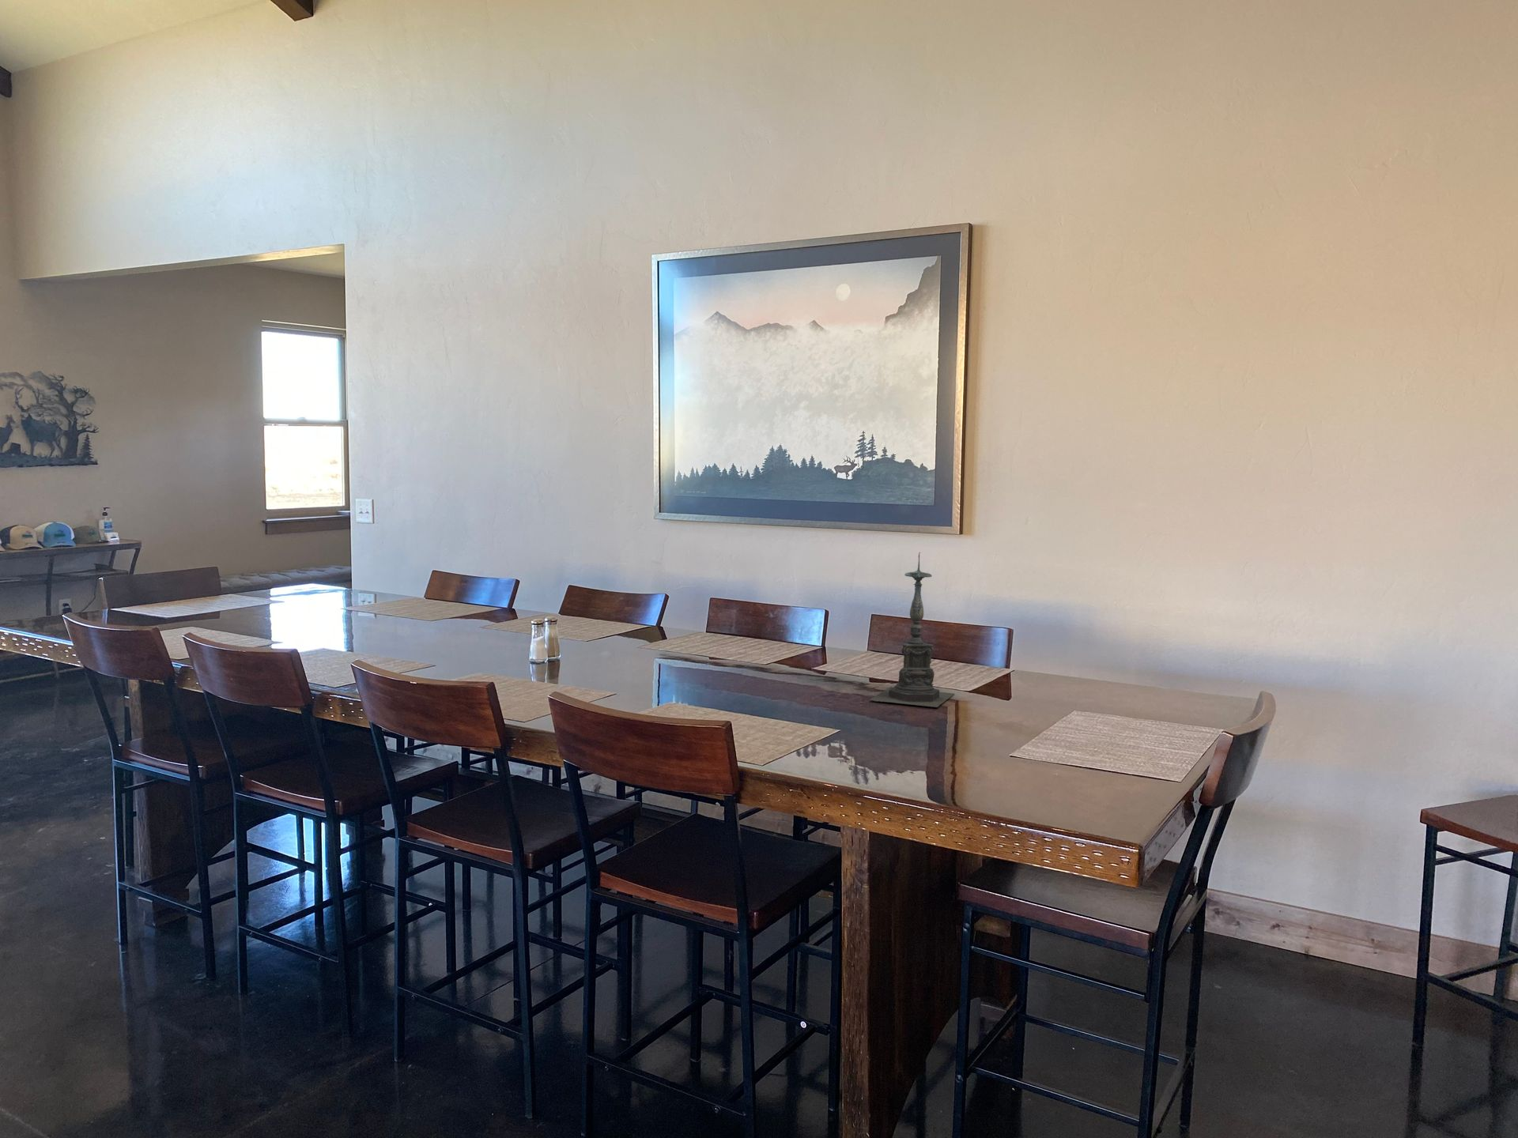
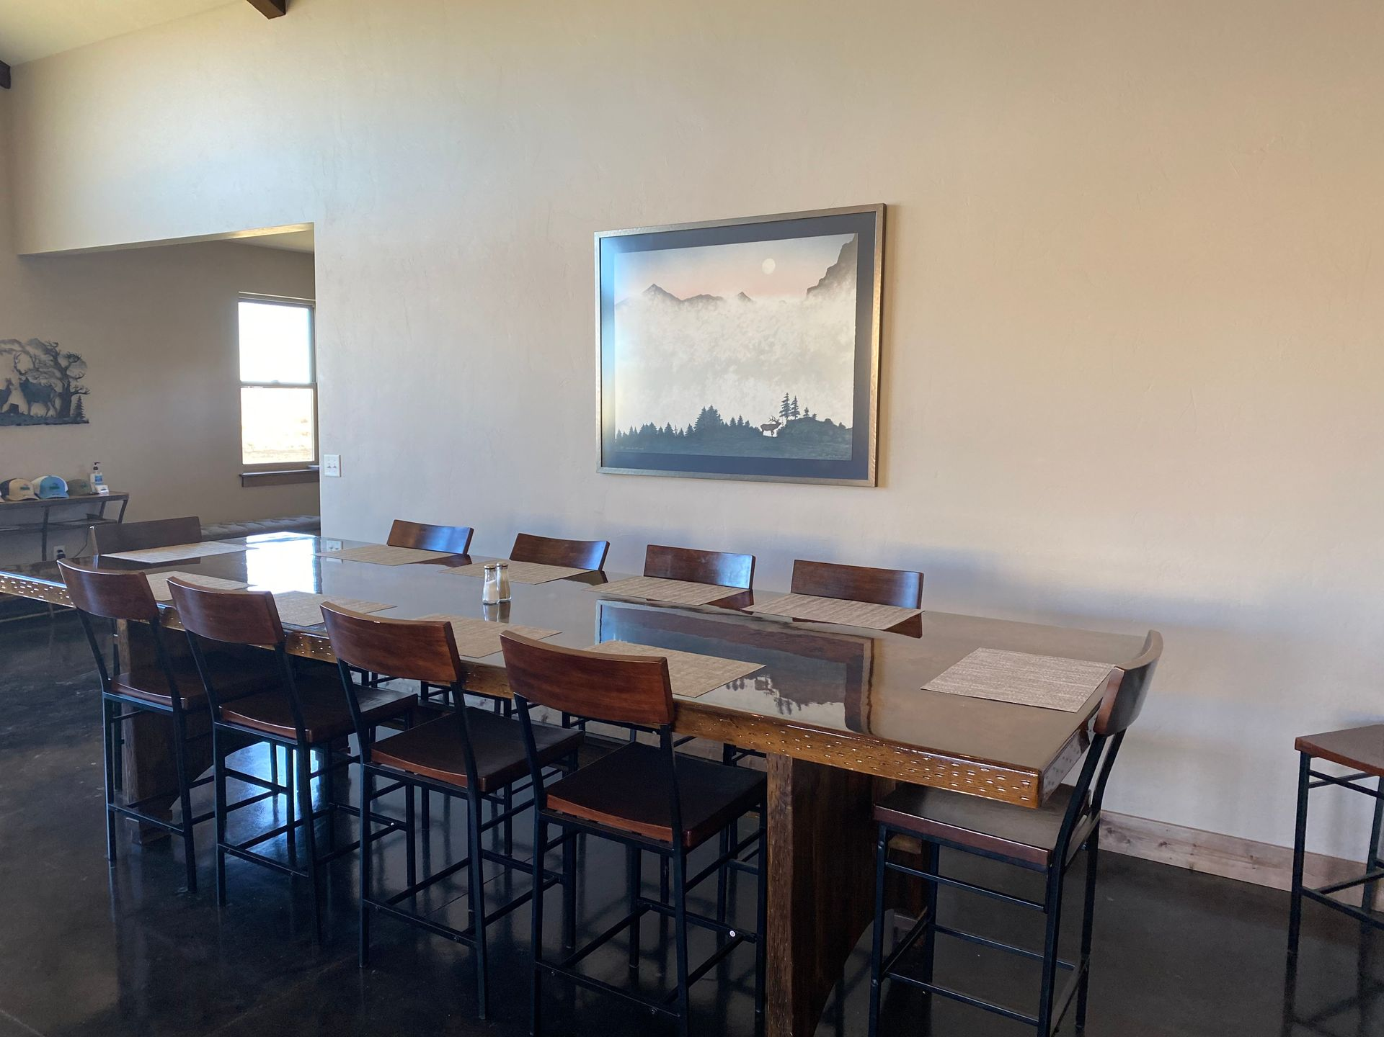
- candle holder [869,551,955,708]
